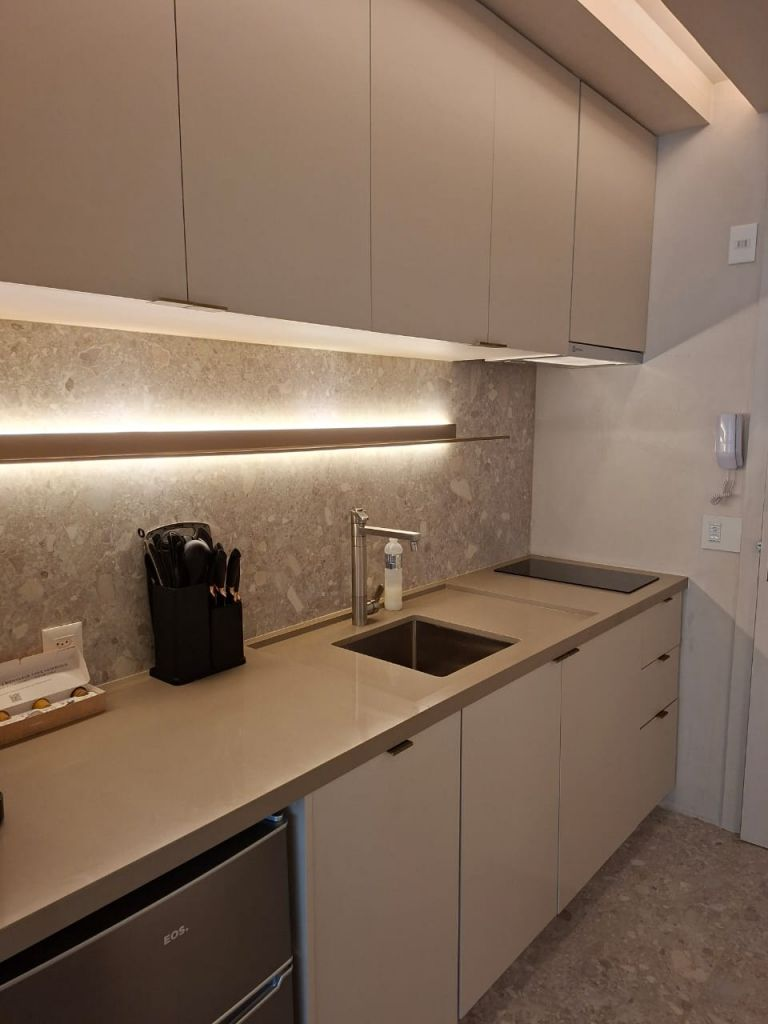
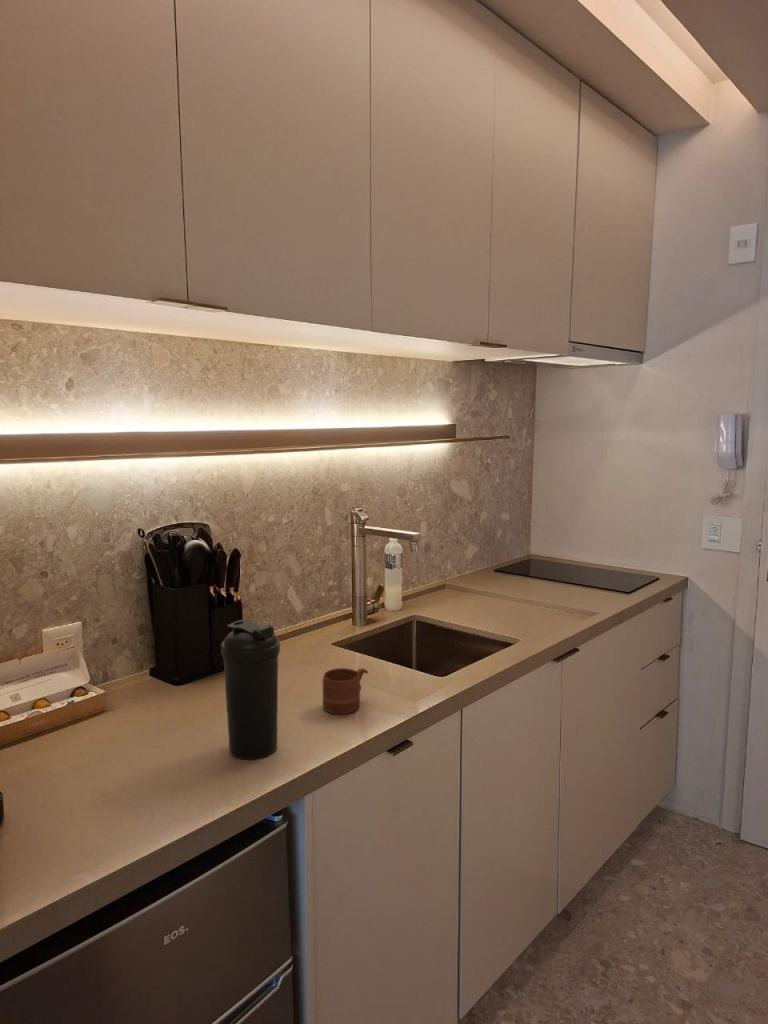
+ water bottle [220,619,281,760]
+ mug [322,667,369,715]
